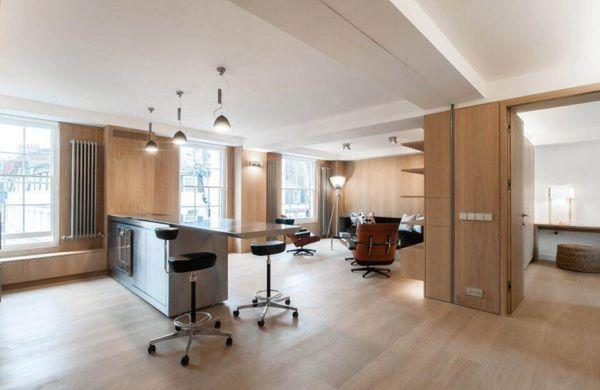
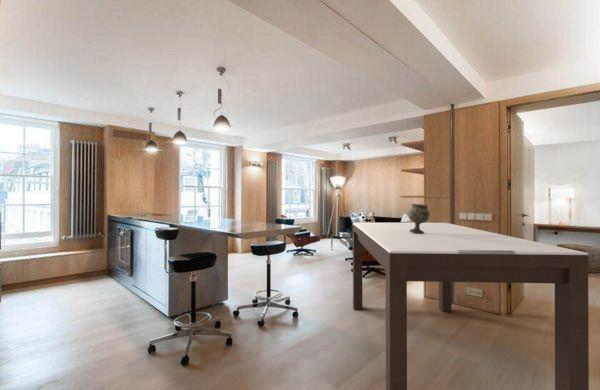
+ dining table [352,221,590,390]
+ goblet [407,203,431,234]
